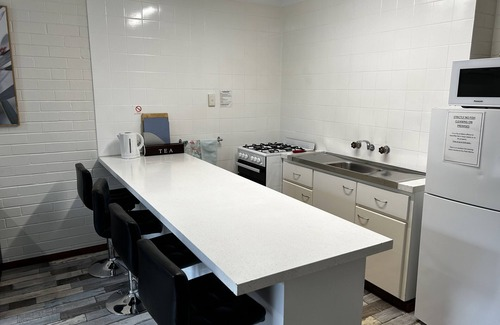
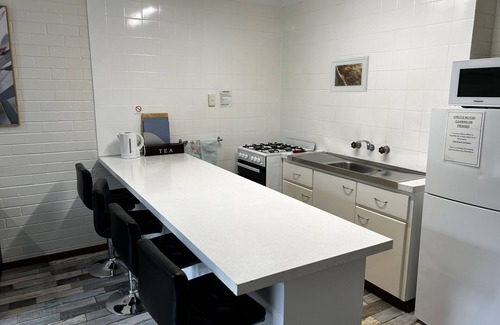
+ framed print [329,55,370,93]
